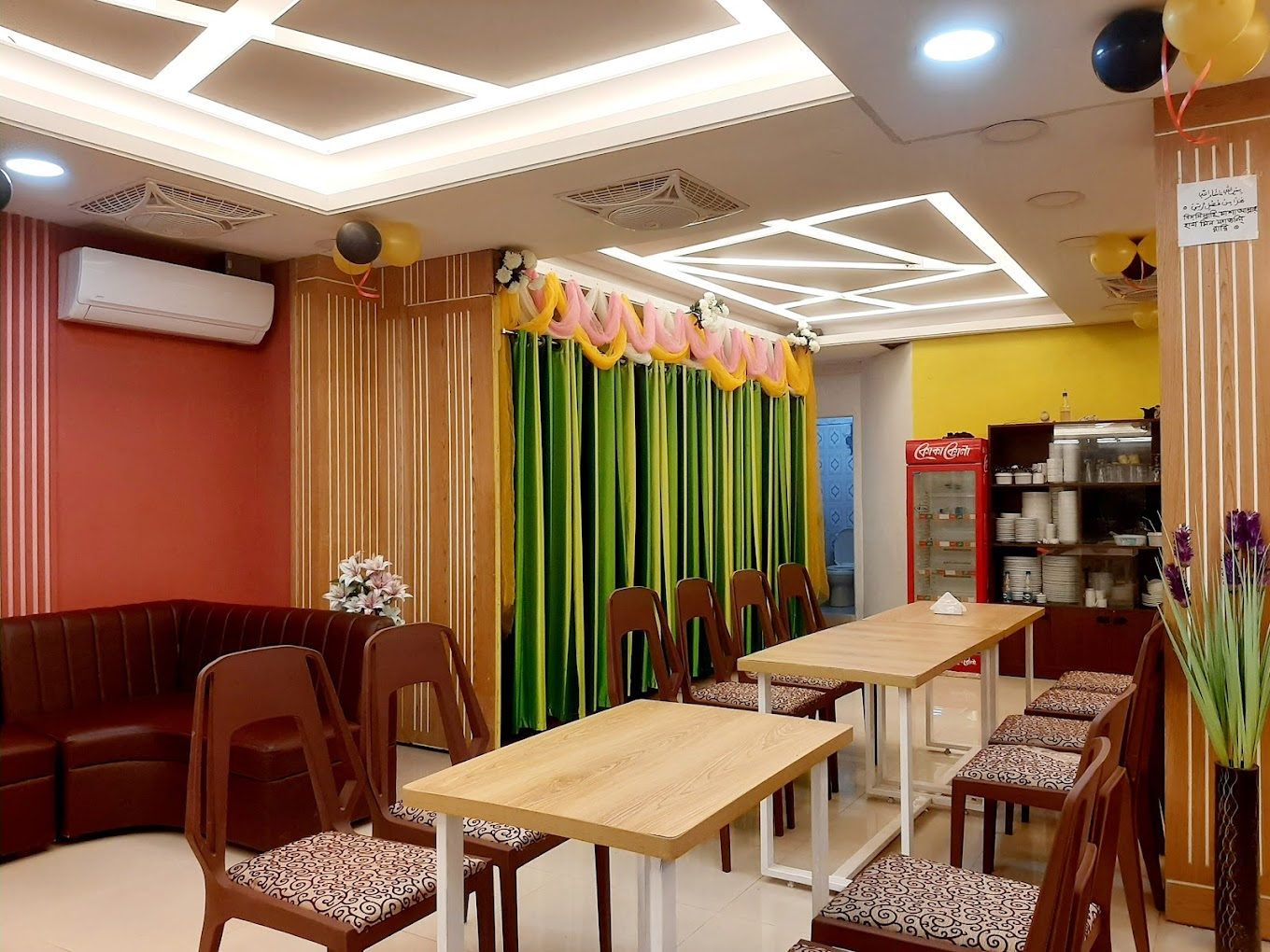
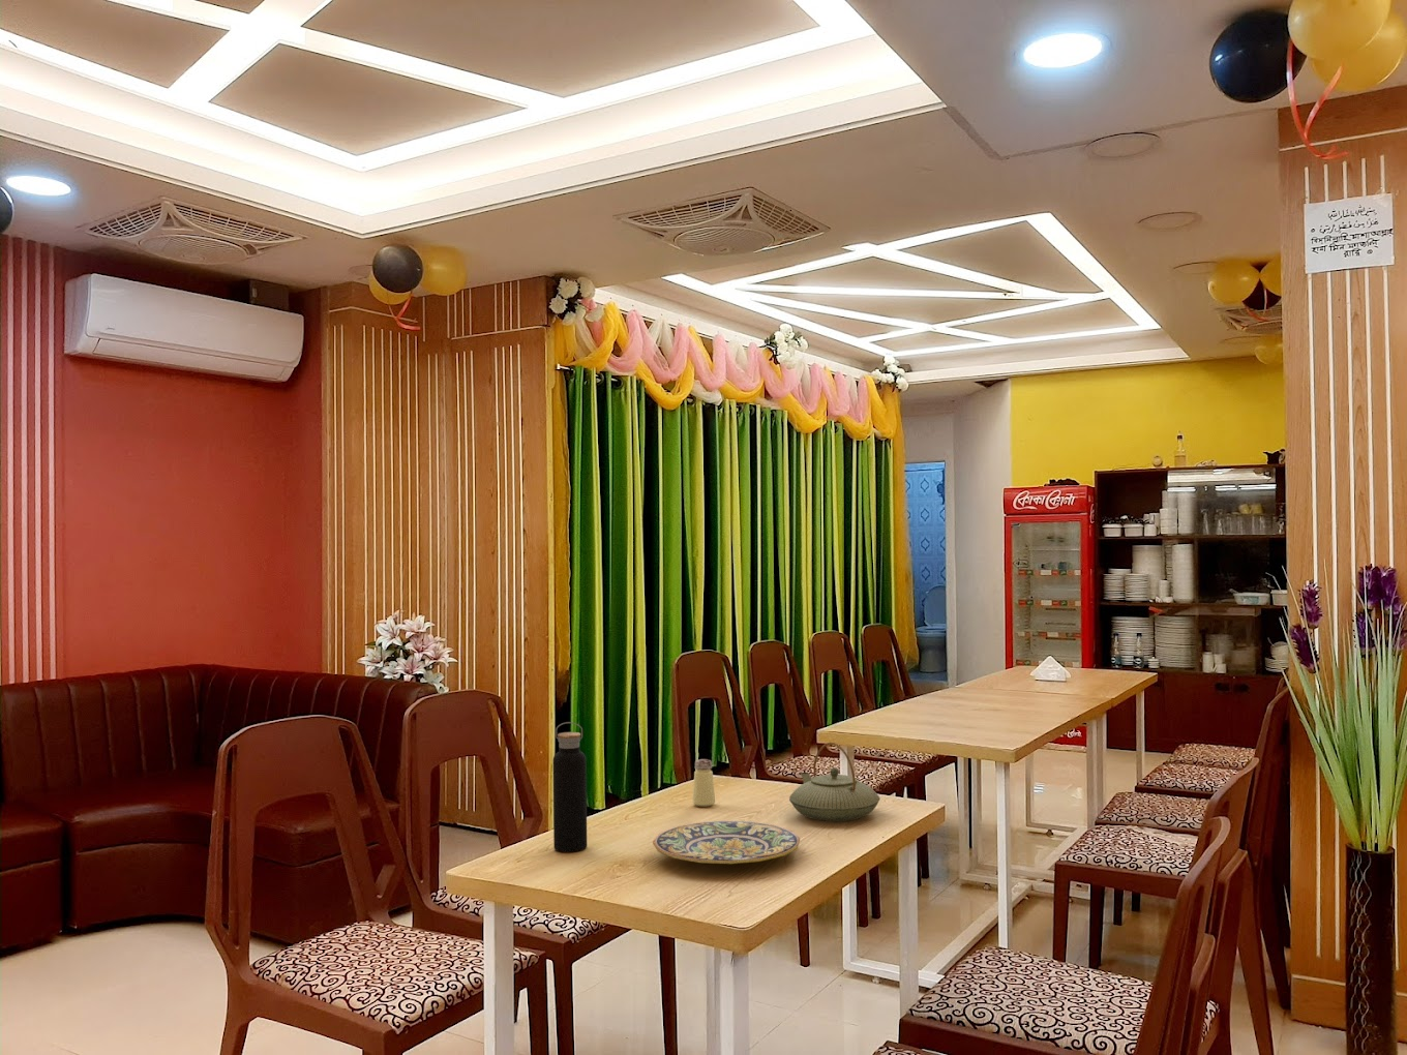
+ saltshaker [692,758,716,808]
+ plate [651,820,801,864]
+ teapot [789,741,881,822]
+ water bottle [553,721,587,853]
